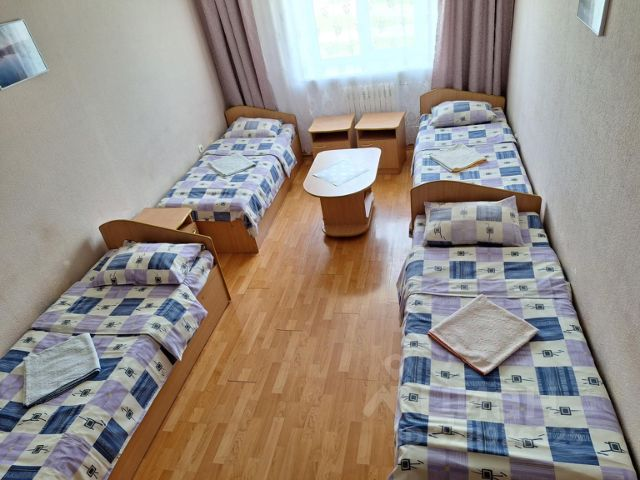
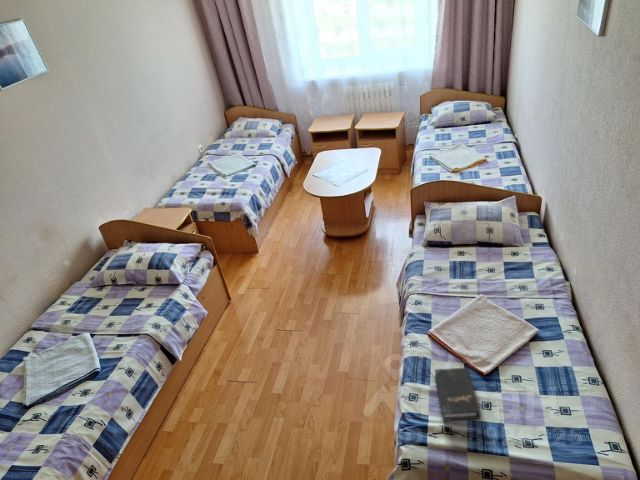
+ hardback book [434,367,482,422]
